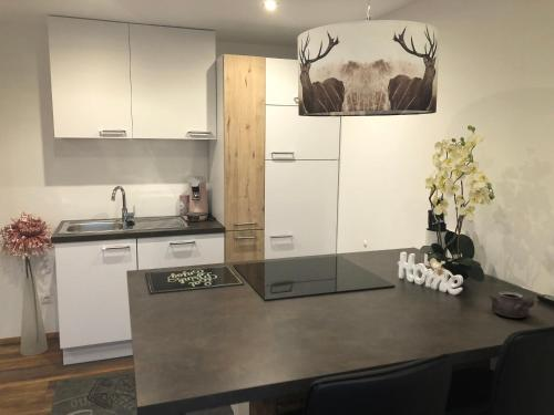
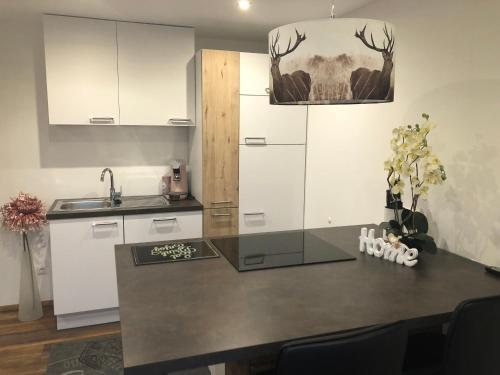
- teapot [489,290,535,319]
